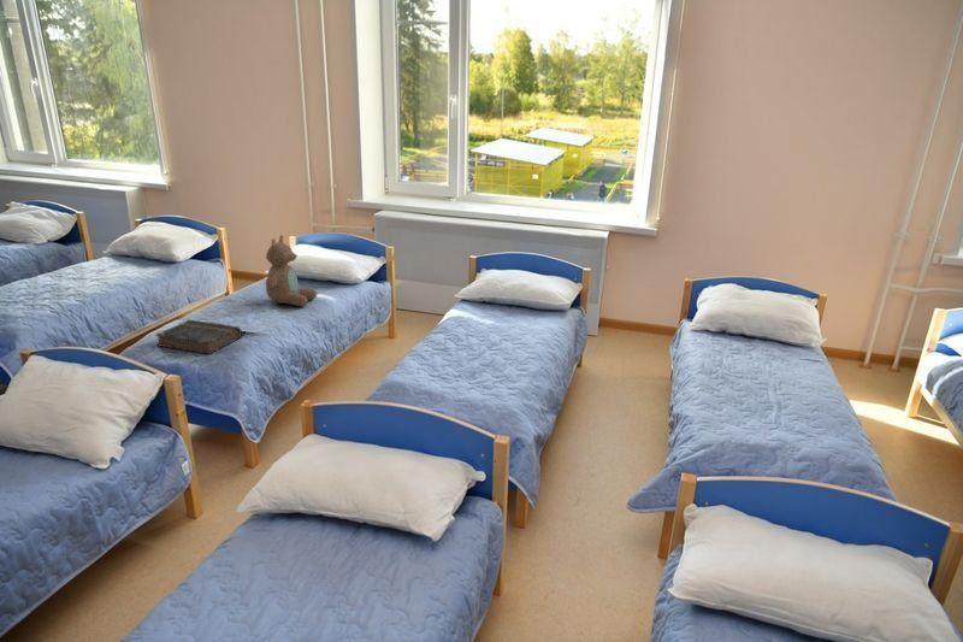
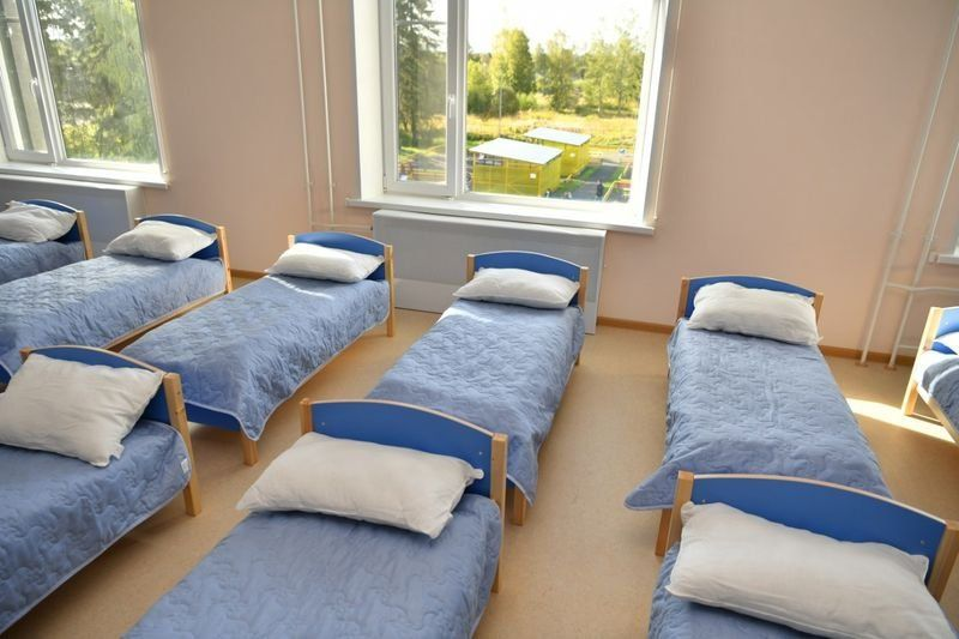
- book [154,318,243,355]
- teddy bear [265,234,318,307]
